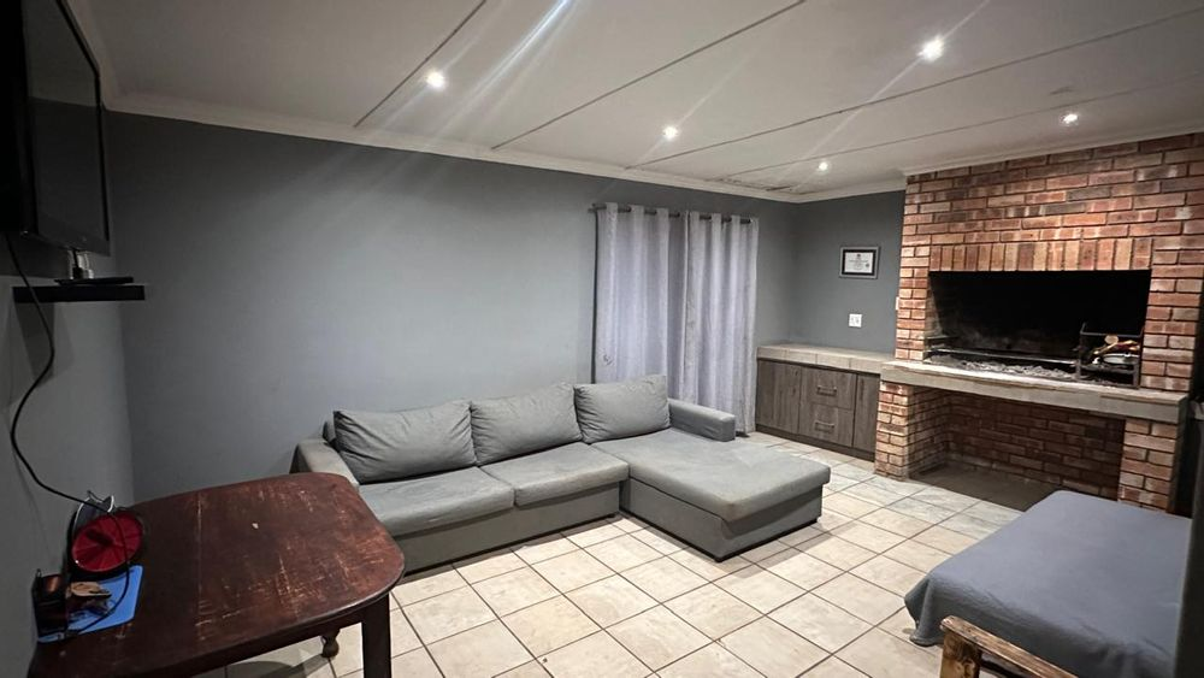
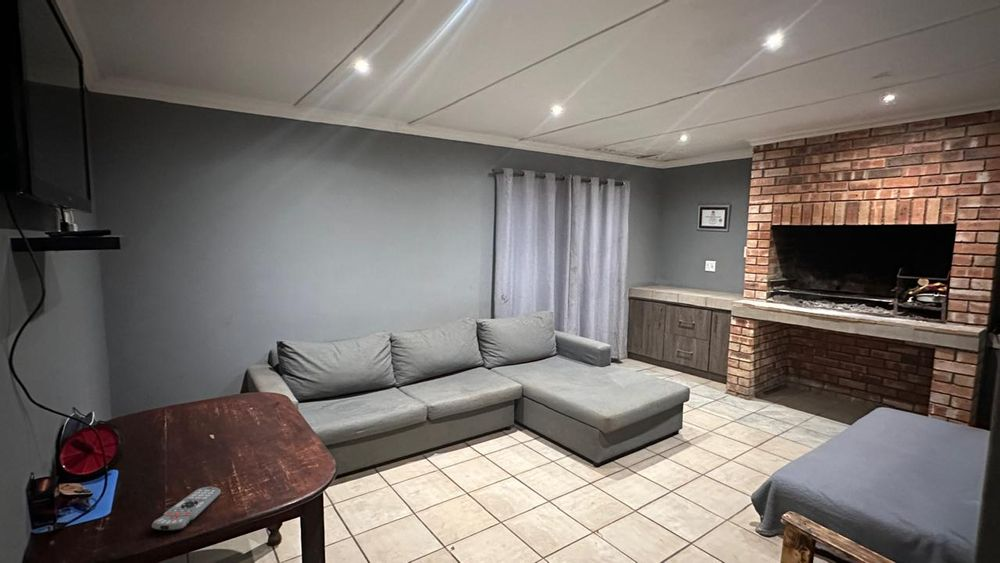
+ remote control [151,486,222,532]
